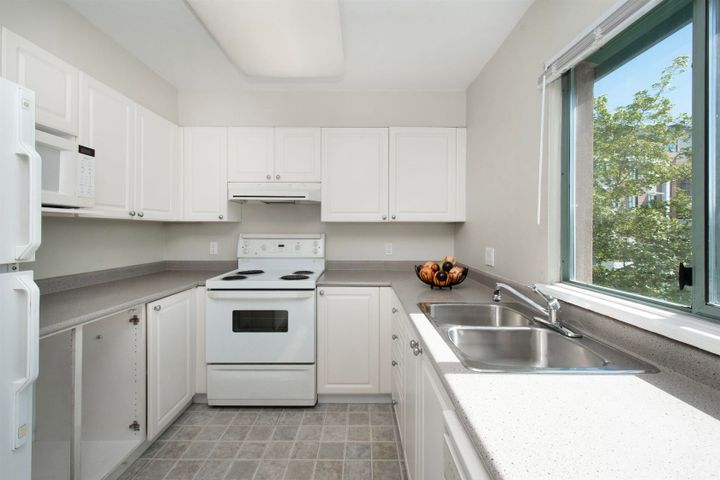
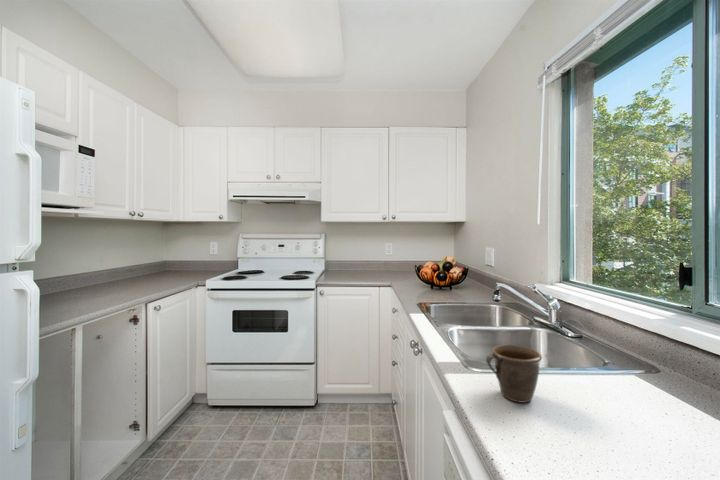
+ mug [485,344,543,404]
